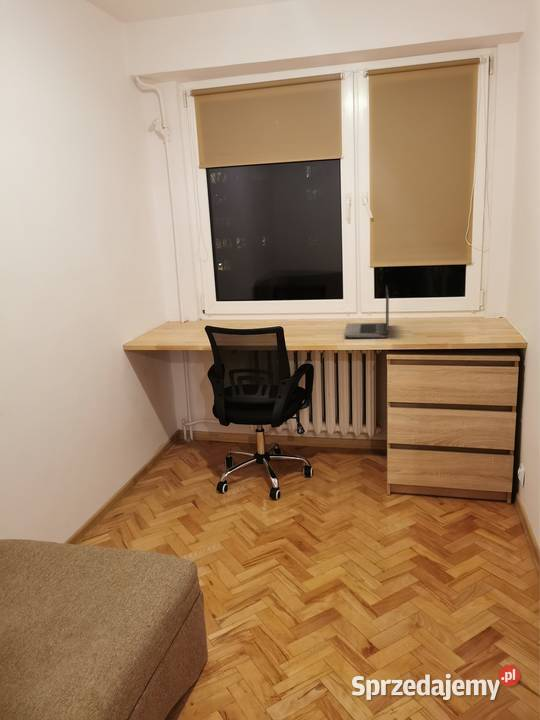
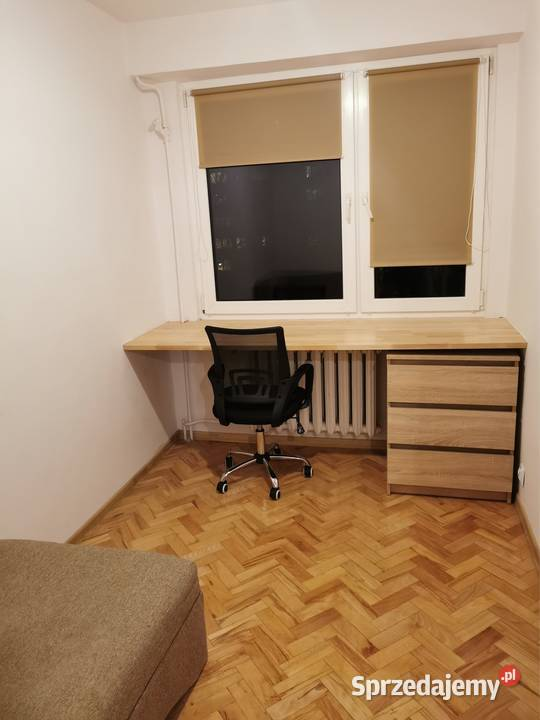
- laptop computer [343,284,390,339]
